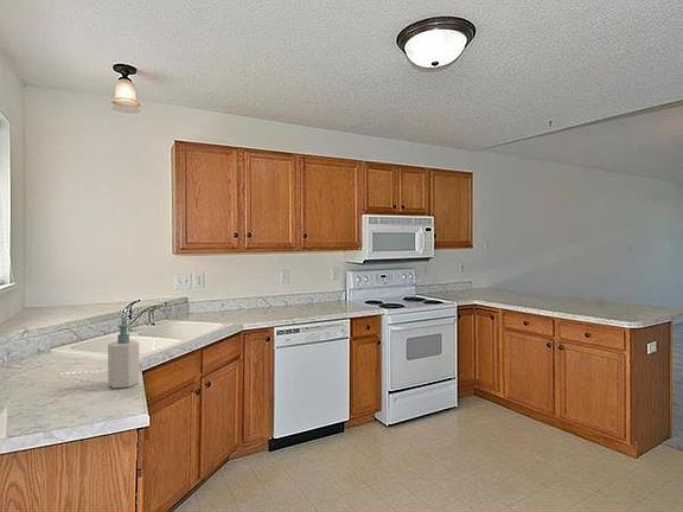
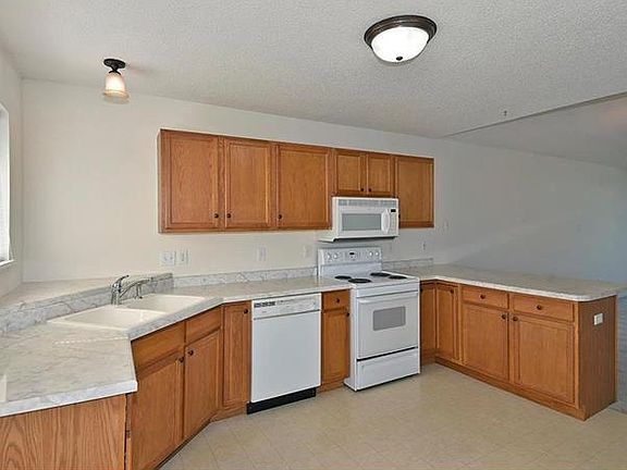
- soap bottle [107,324,140,390]
